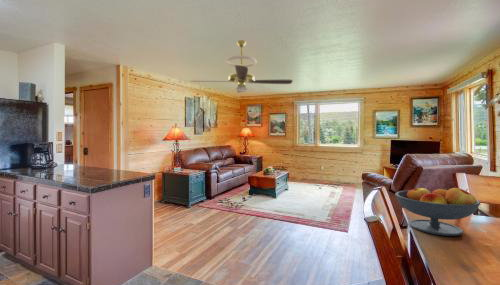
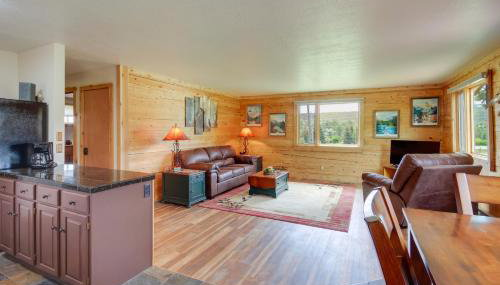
- ceiling fan [189,39,294,95]
- fruit bowl [394,186,482,237]
